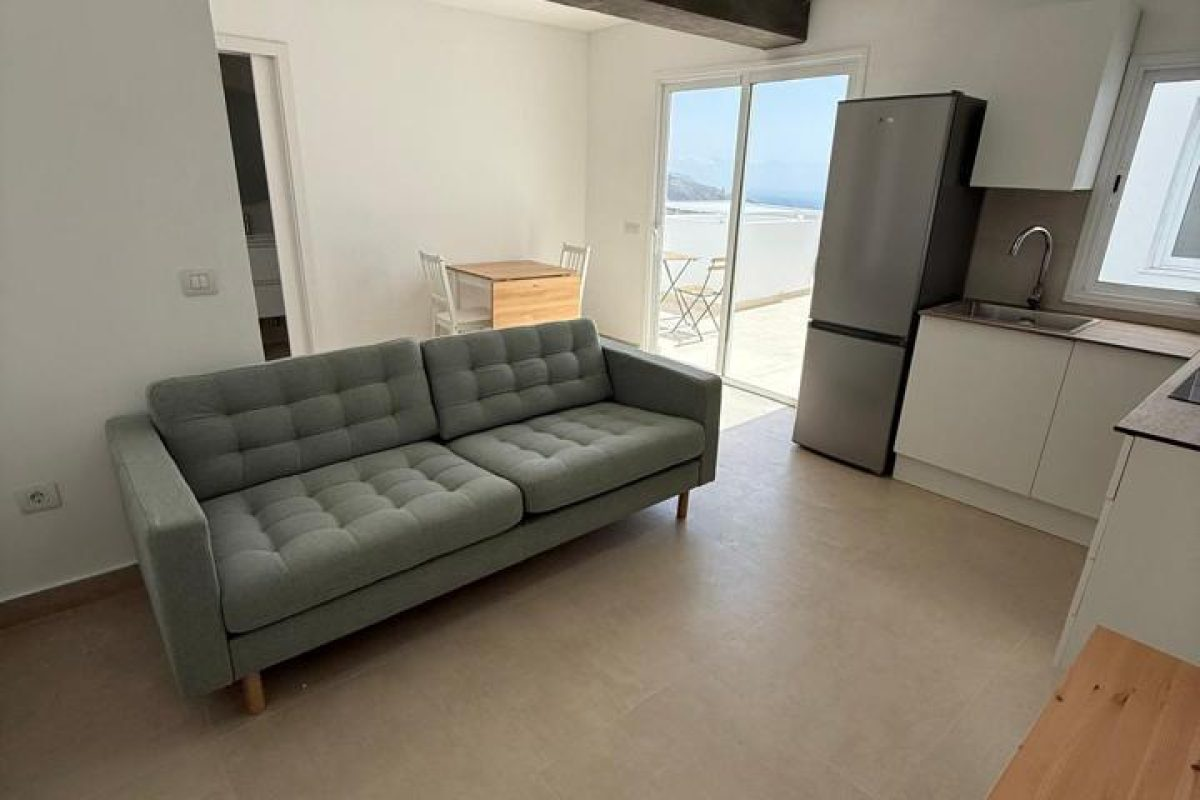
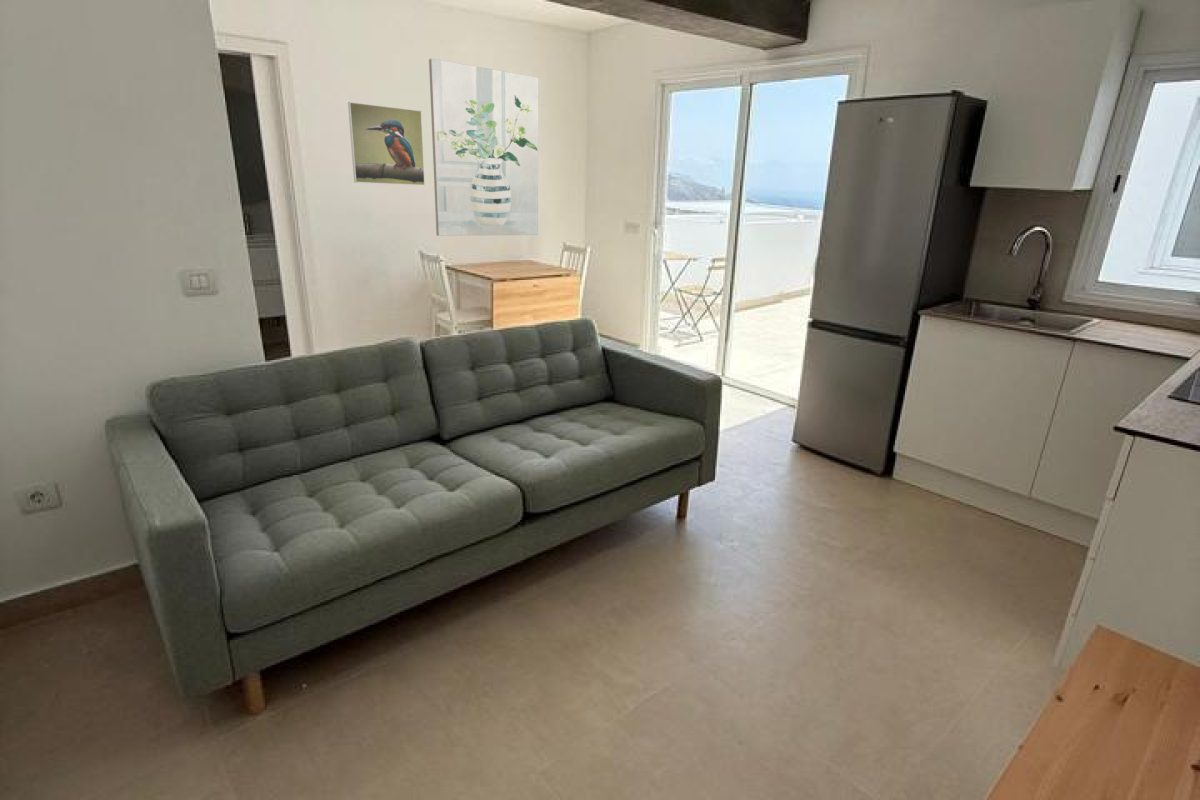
+ wall art [428,58,539,237]
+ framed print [347,101,426,187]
